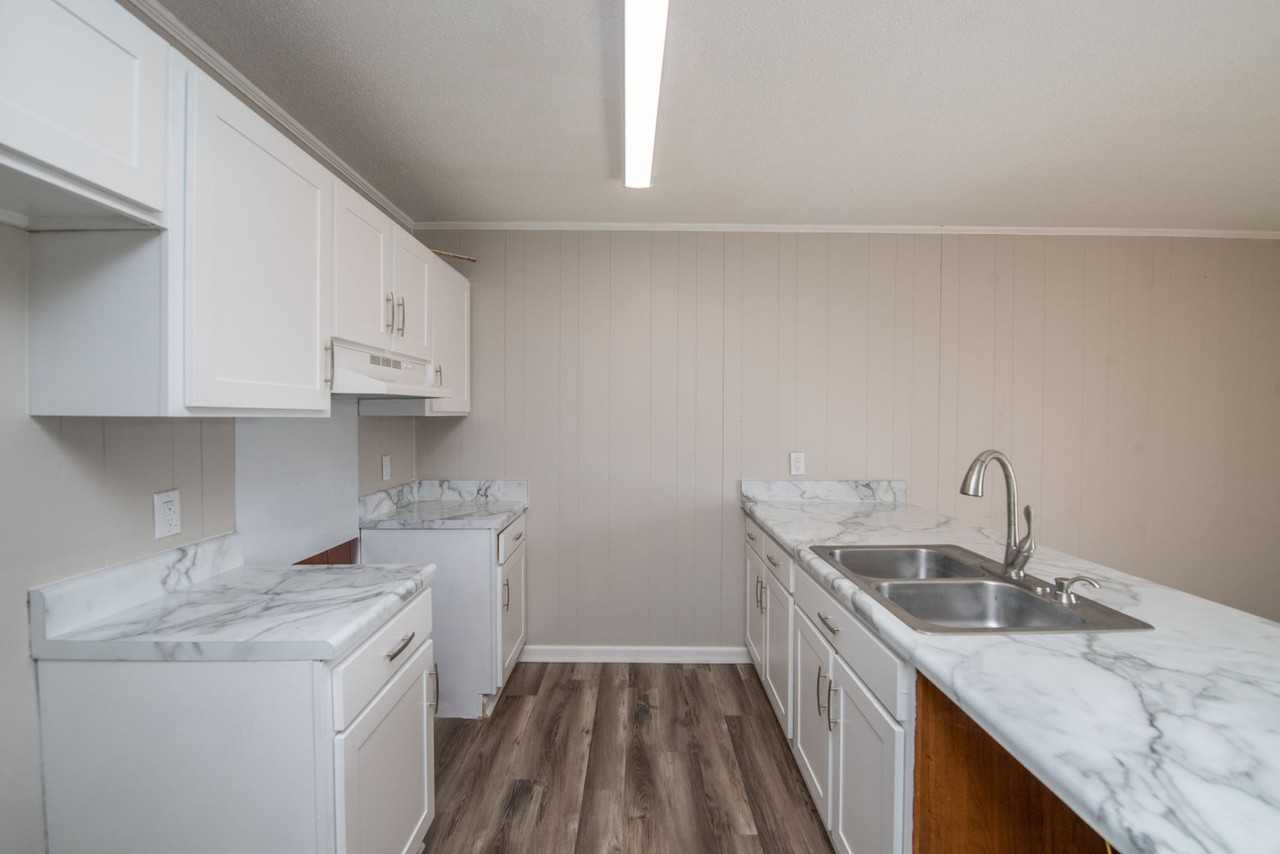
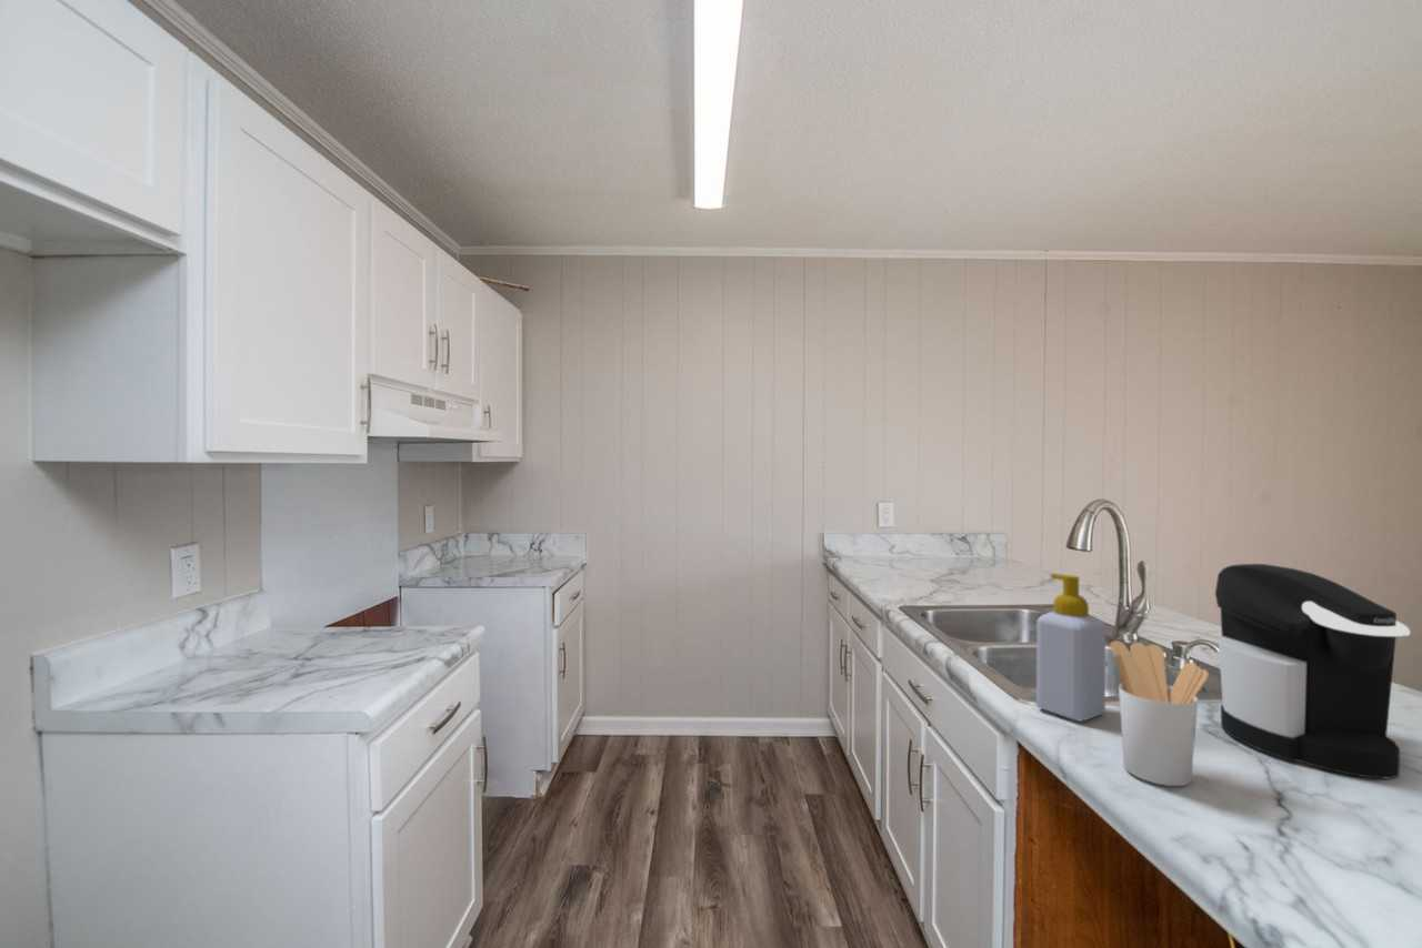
+ utensil holder [1109,639,1210,787]
+ coffee maker [1214,563,1411,780]
+ soap bottle [1035,573,1106,722]
